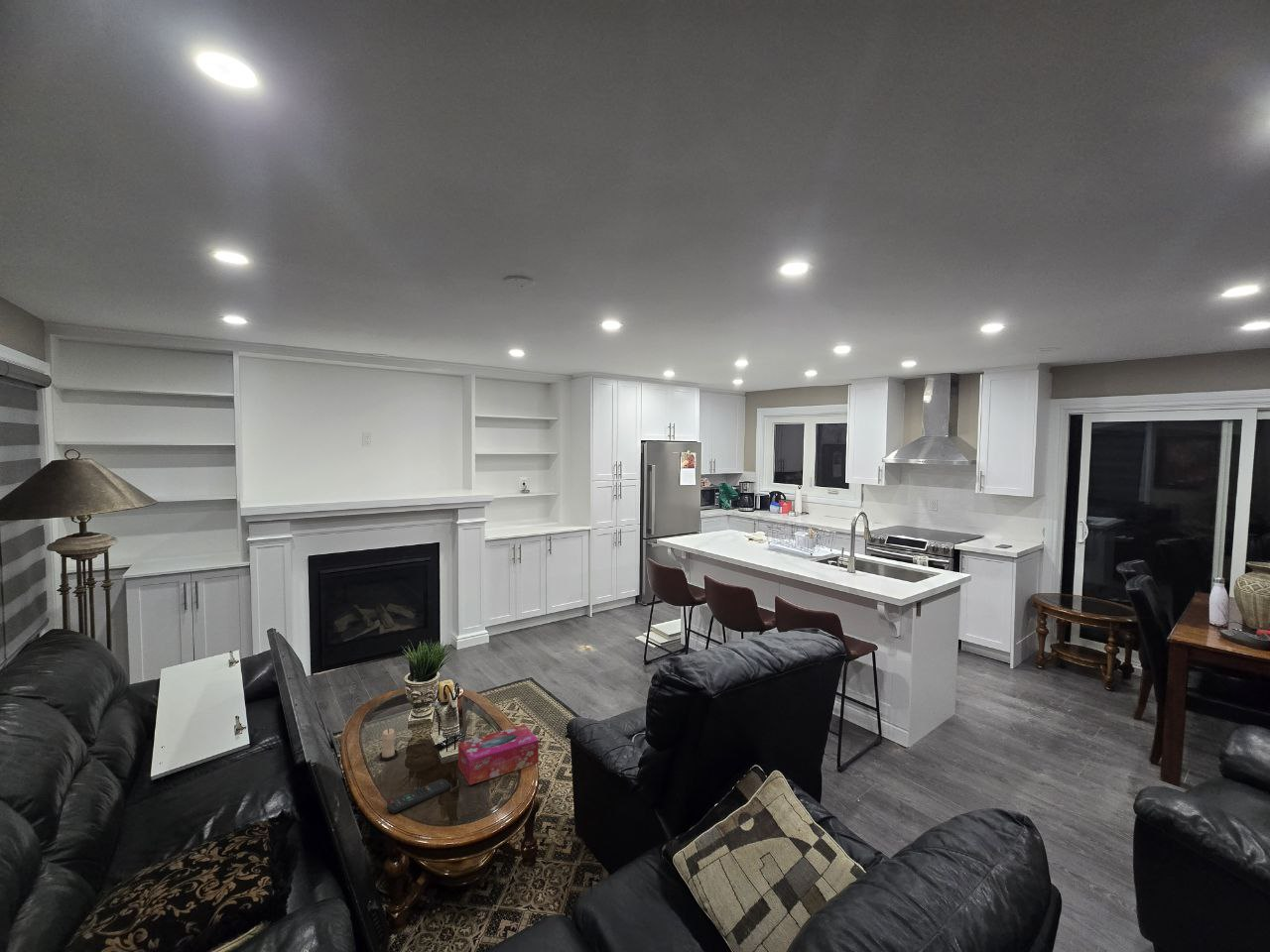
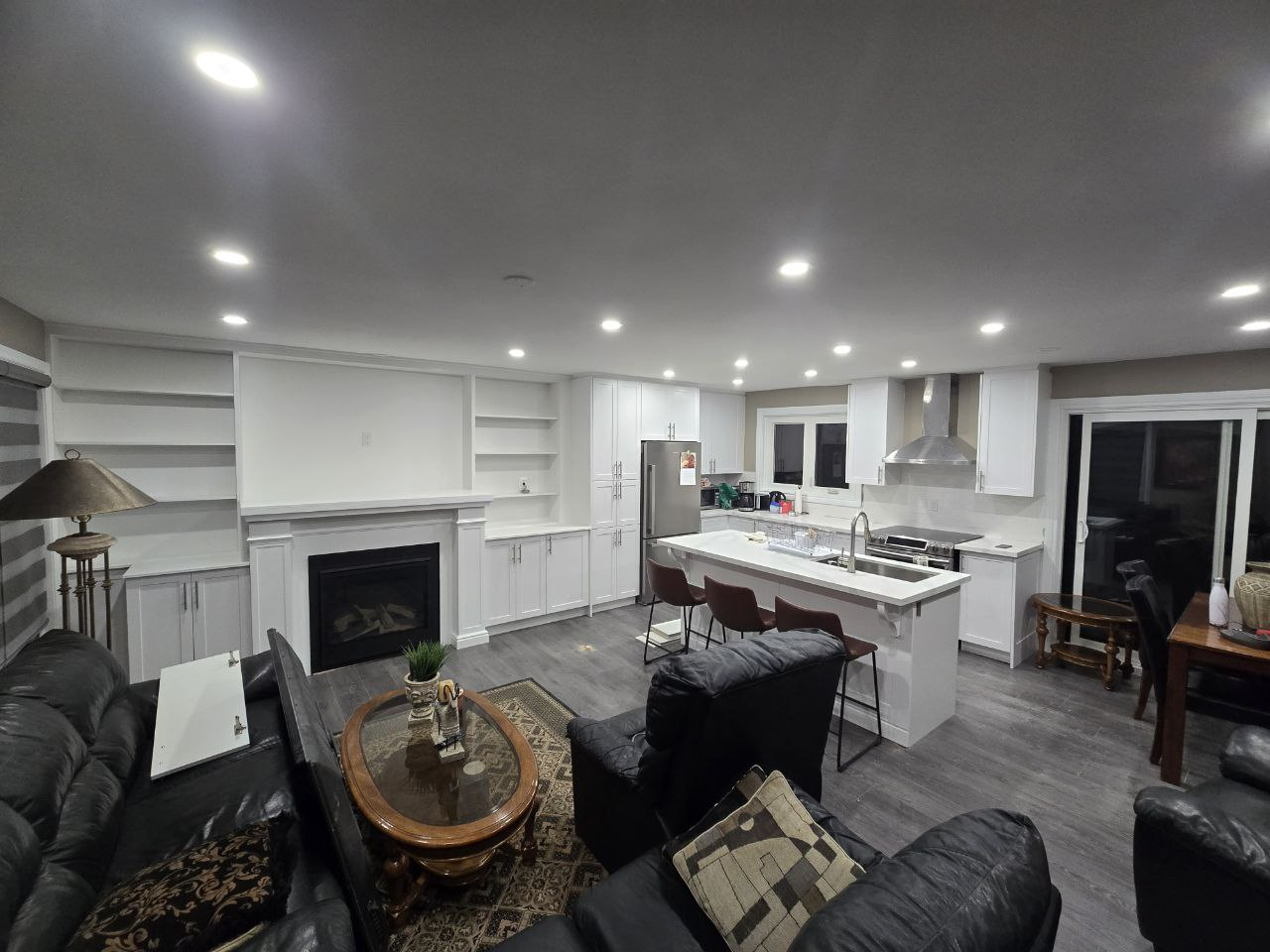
- candle [378,728,399,762]
- tissue box [457,724,540,786]
- remote control [386,778,450,814]
